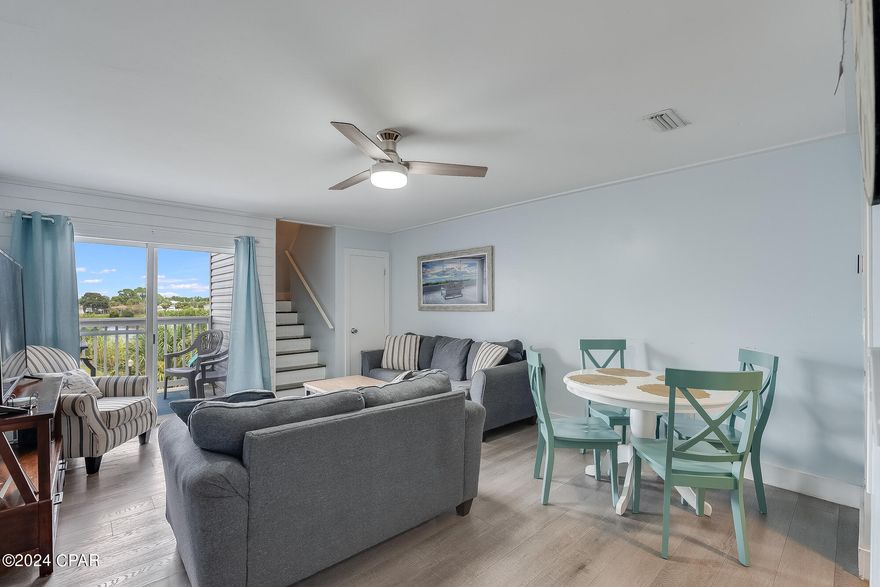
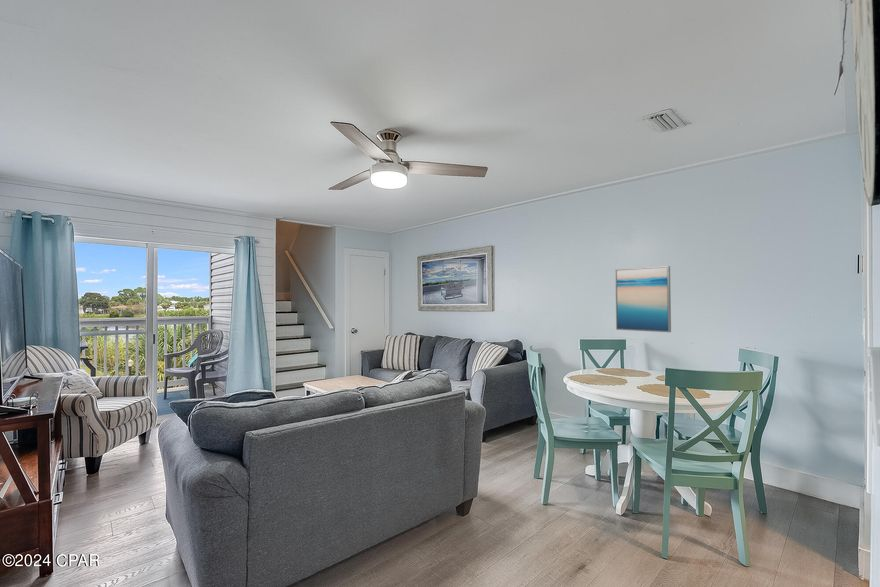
+ wall art [614,265,672,333]
